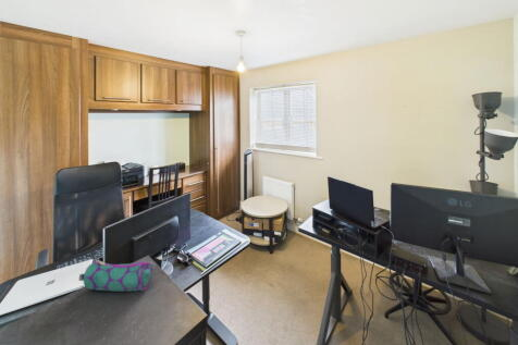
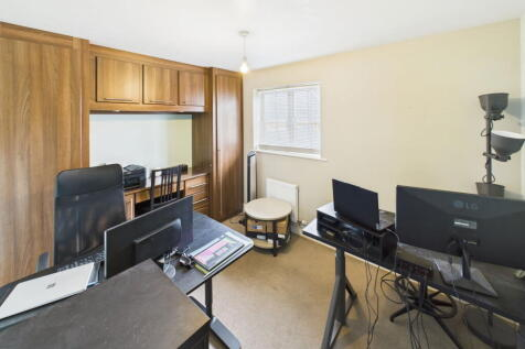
- pencil case [77,259,153,293]
